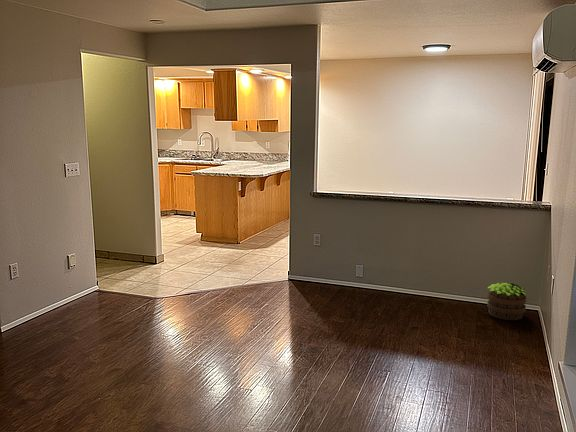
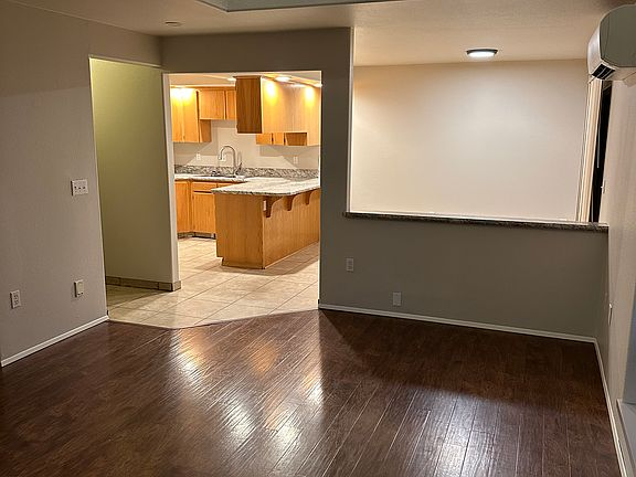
- potted plant [486,281,527,321]
